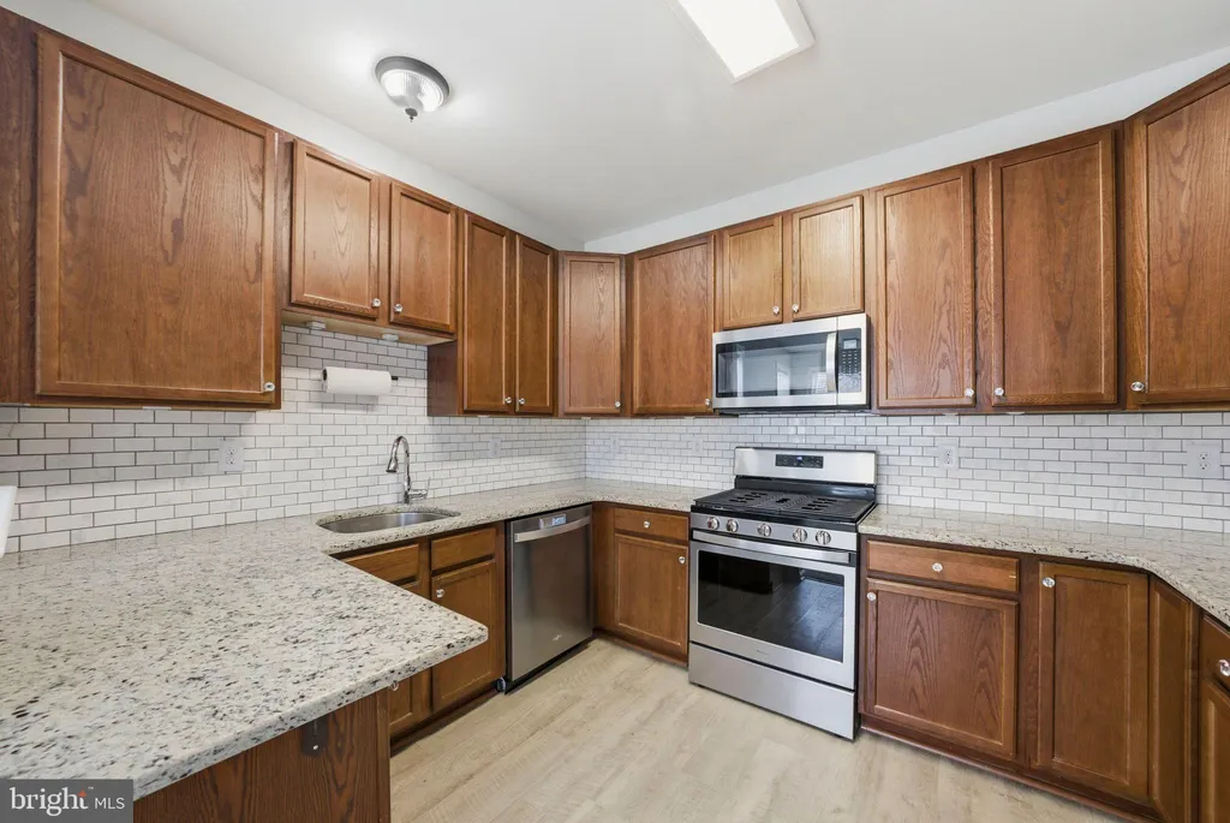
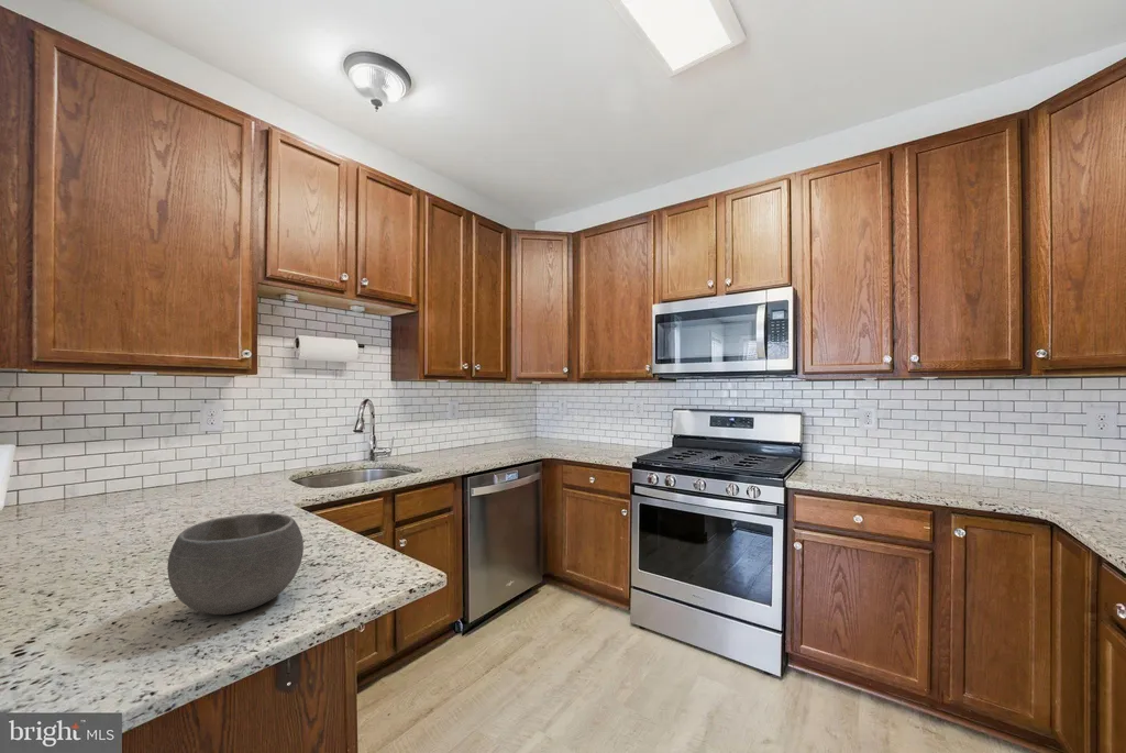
+ bowl [166,512,305,616]
